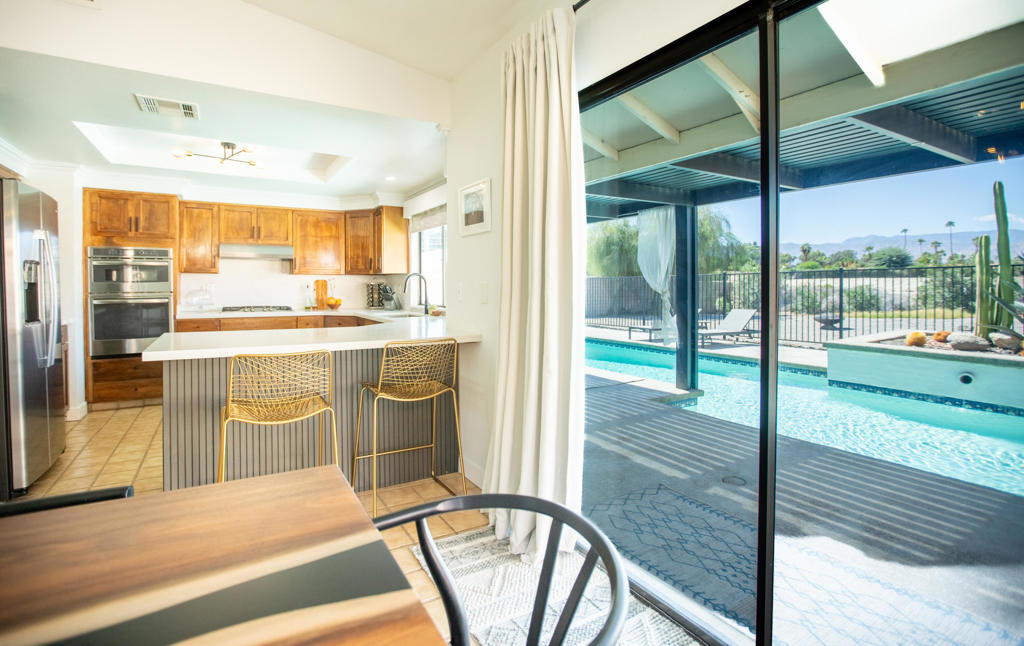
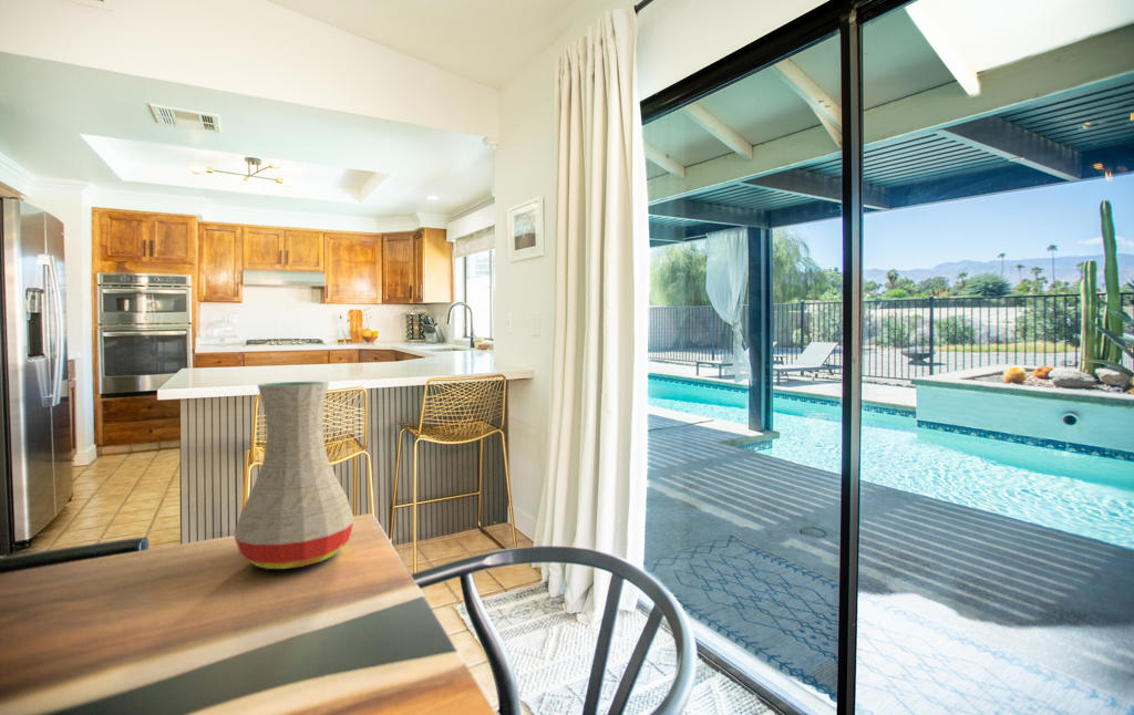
+ vase [233,381,354,570]
